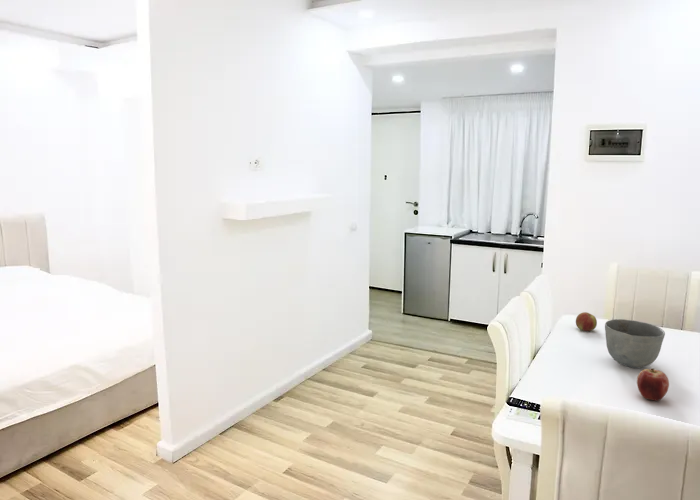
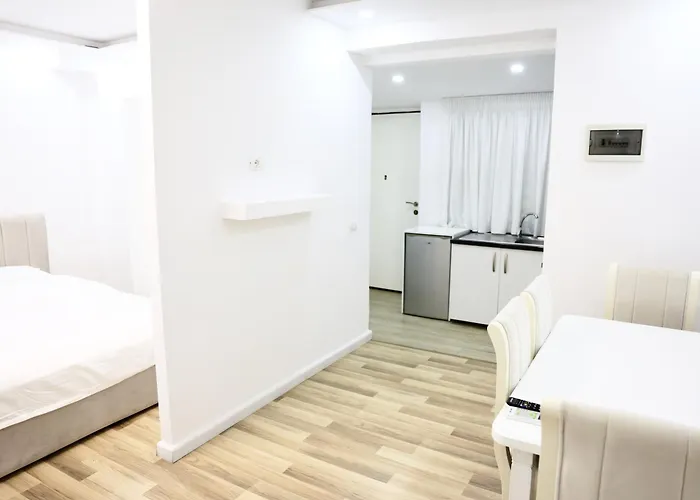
- apple [575,311,598,332]
- apple [636,367,670,402]
- bowl [604,318,666,369]
